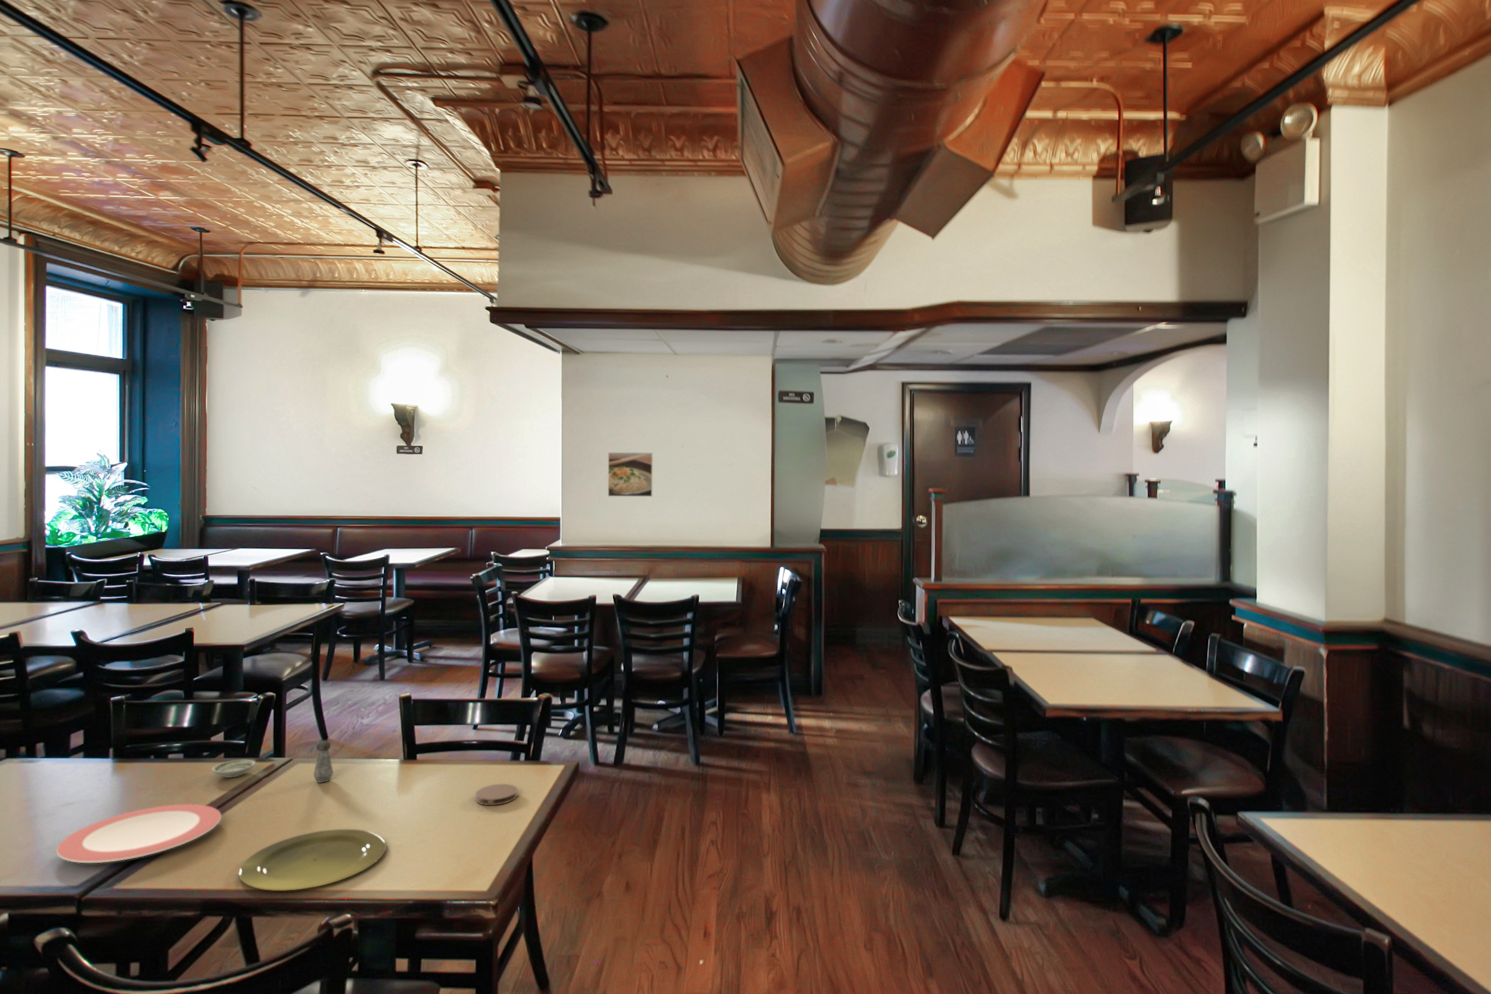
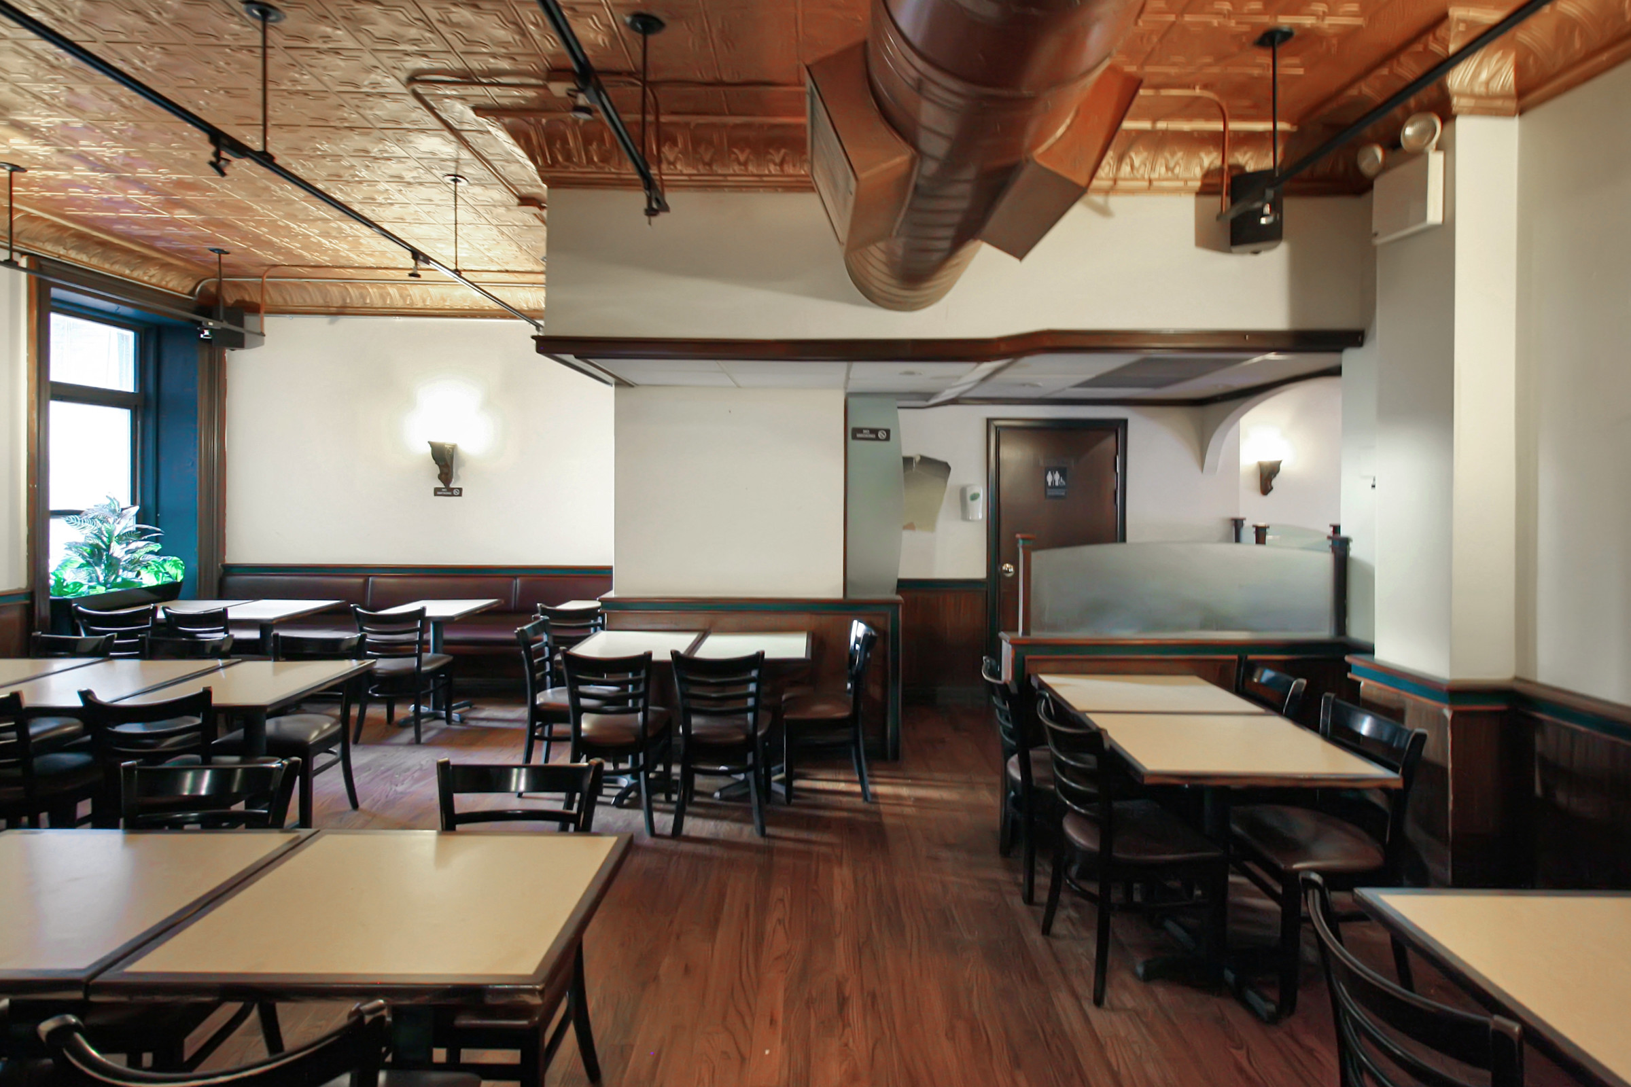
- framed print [608,452,653,497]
- saucer [211,759,256,779]
- coaster [475,783,518,805]
- salt shaker [313,741,334,783]
- plate [55,804,222,863]
- plate [237,829,387,892]
